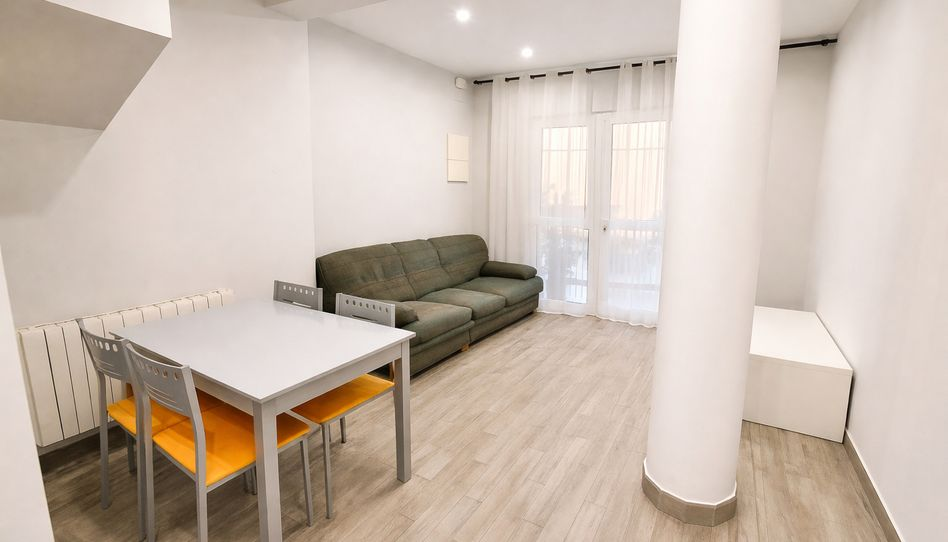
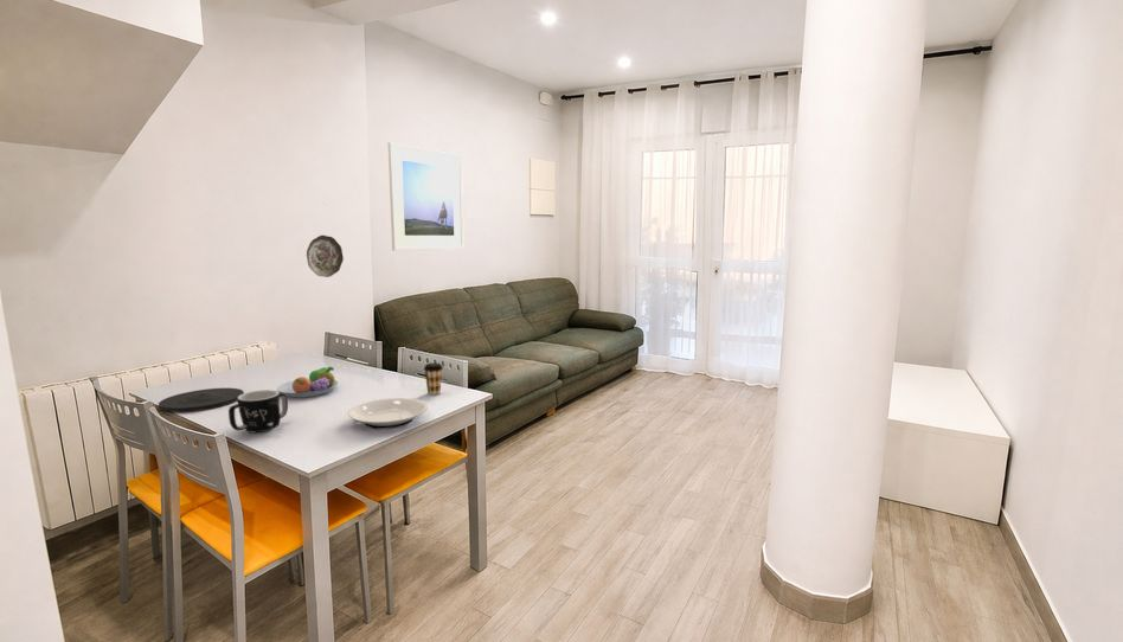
+ fruit bowl [276,366,339,398]
+ decorative plate [306,235,345,278]
+ mug [227,389,289,434]
+ plate [158,387,245,412]
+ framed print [387,141,464,252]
+ coffee cup [423,361,444,396]
+ plate [347,397,429,430]
